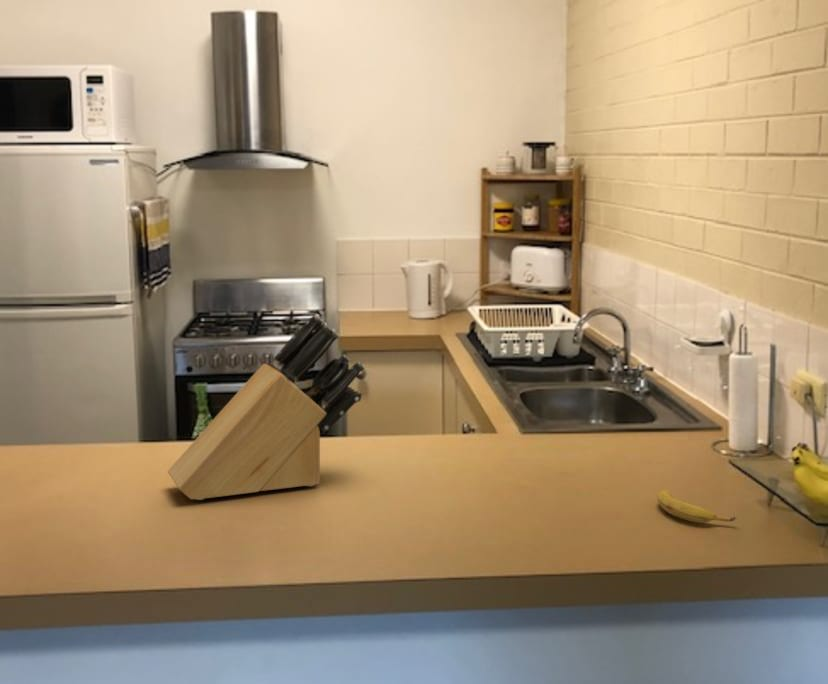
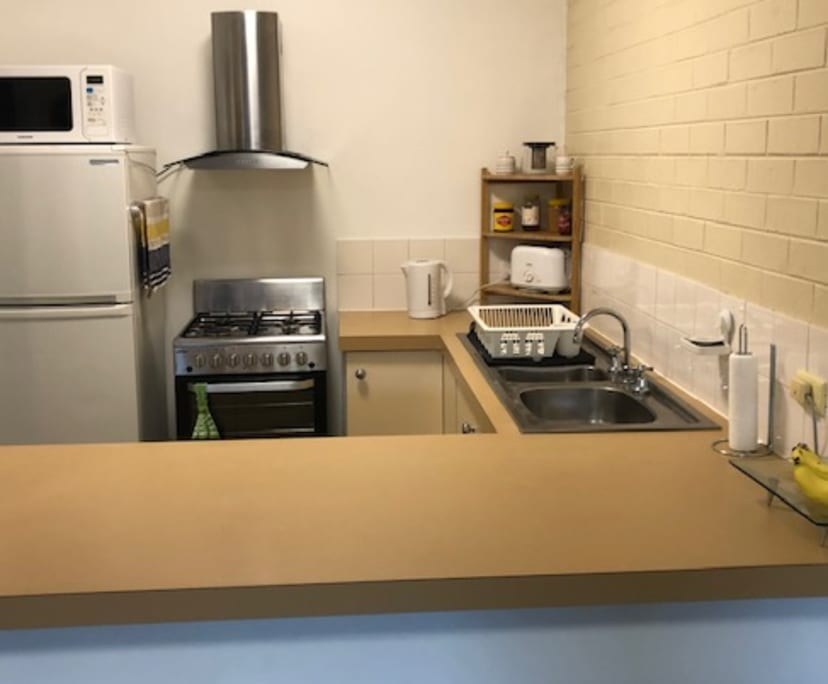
- knife block [167,313,366,501]
- banana [656,489,738,524]
